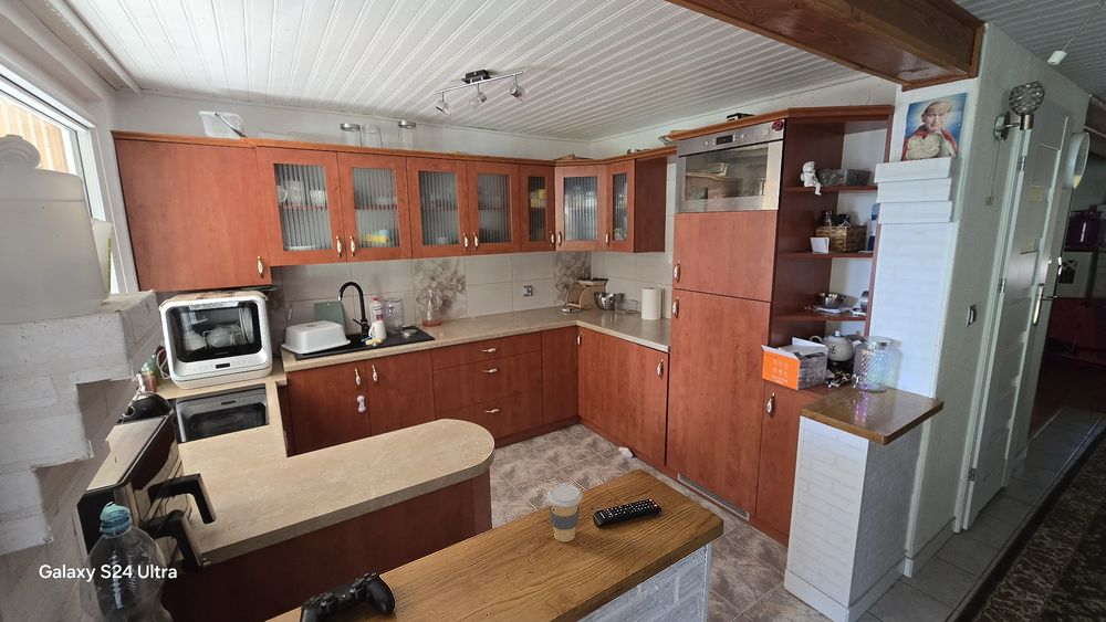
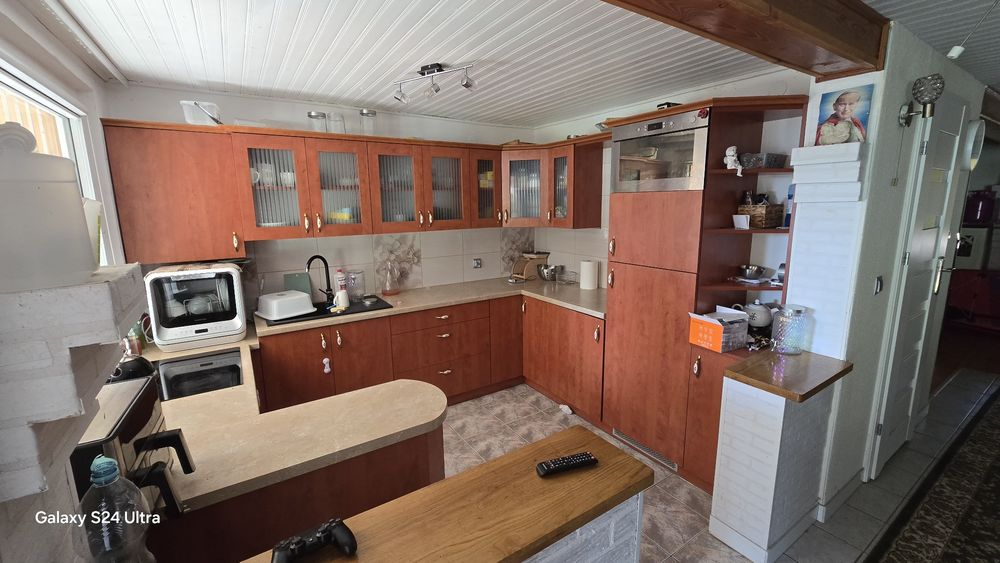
- coffee cup [545,483,583,542]
